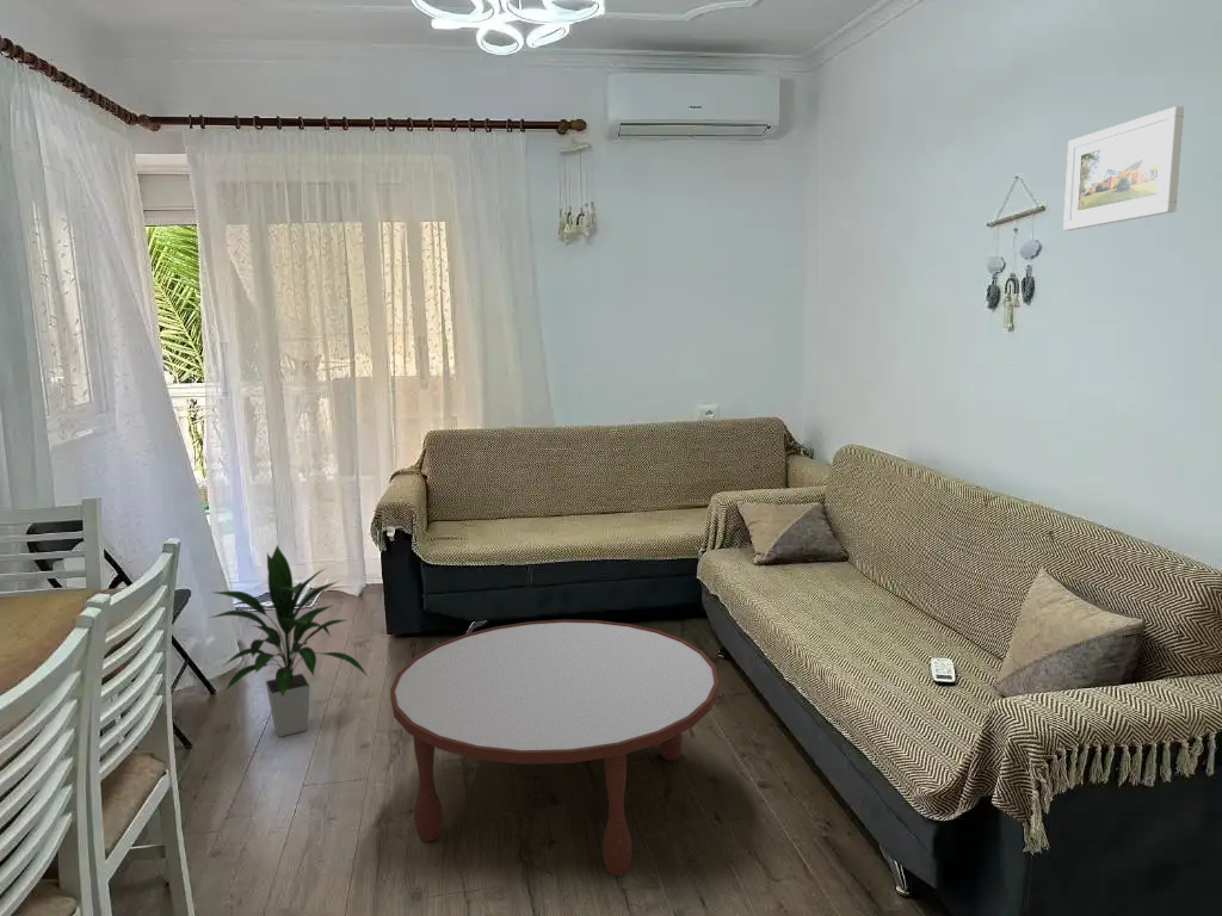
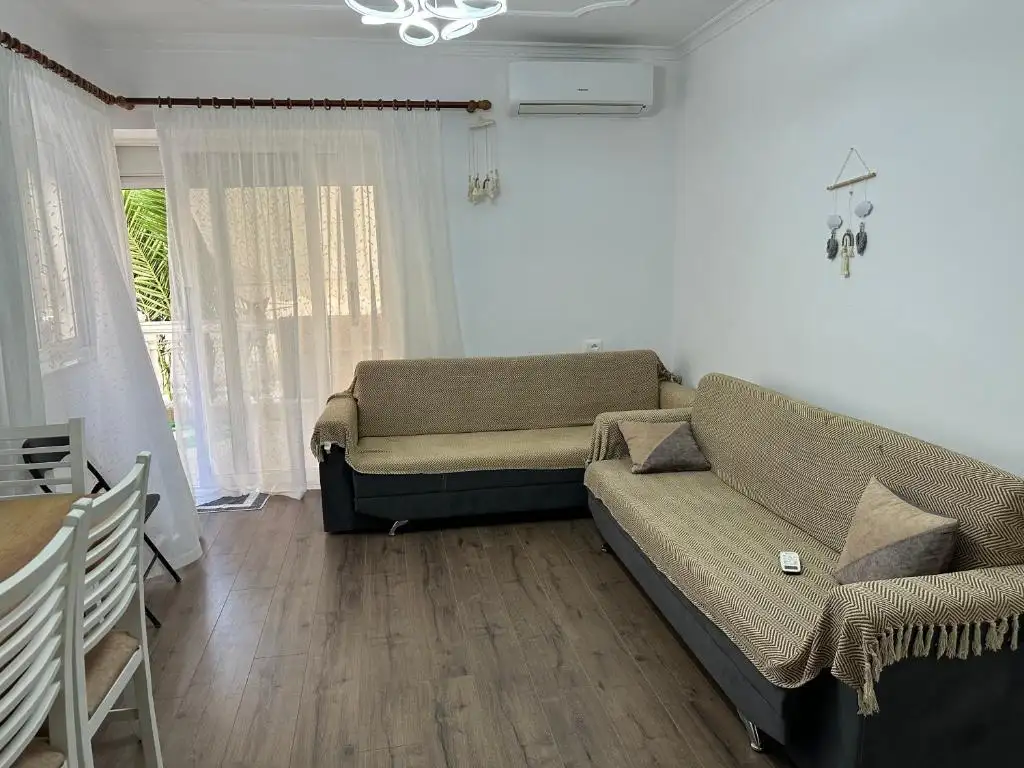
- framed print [1062,105,1185,231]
- indoor plant [209,544,371,738]
- coffee table [389,619,720,877]
